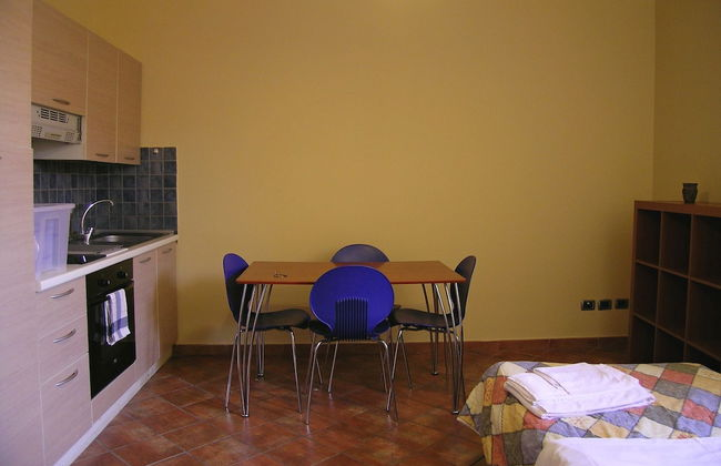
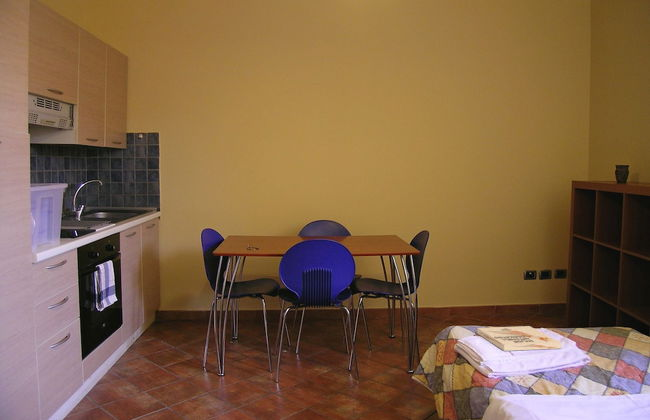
+ book [476,325,563,352]
